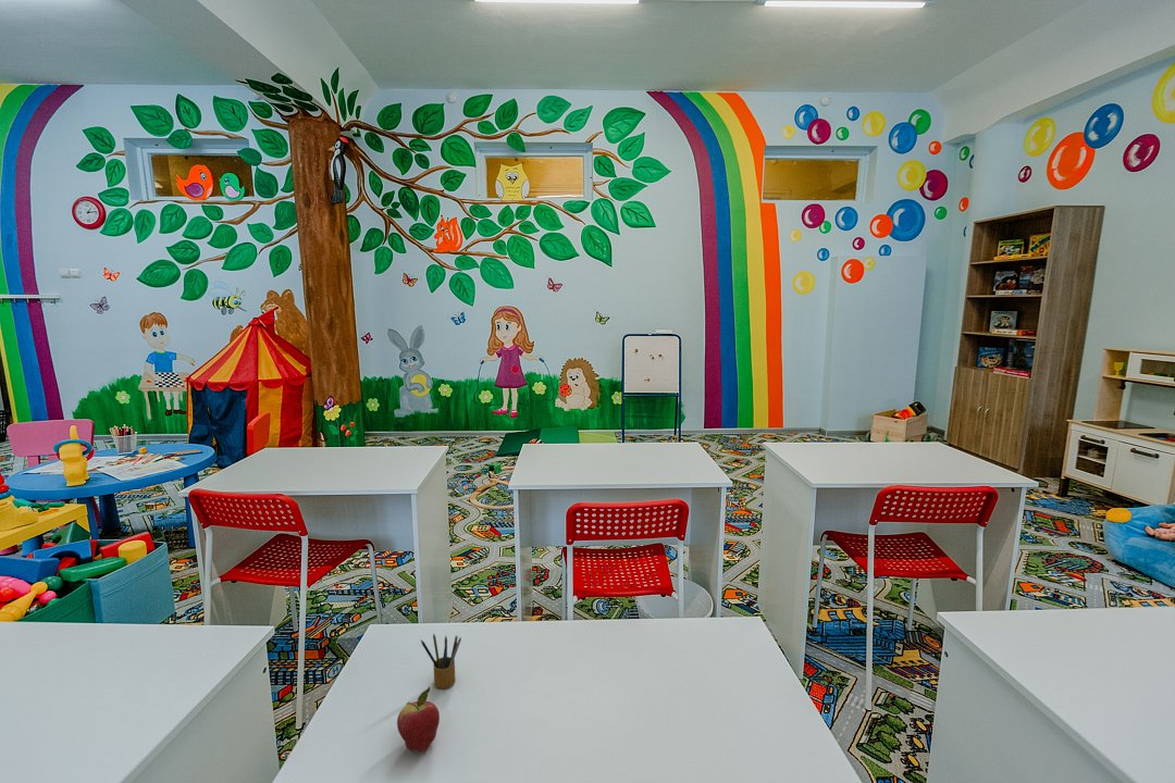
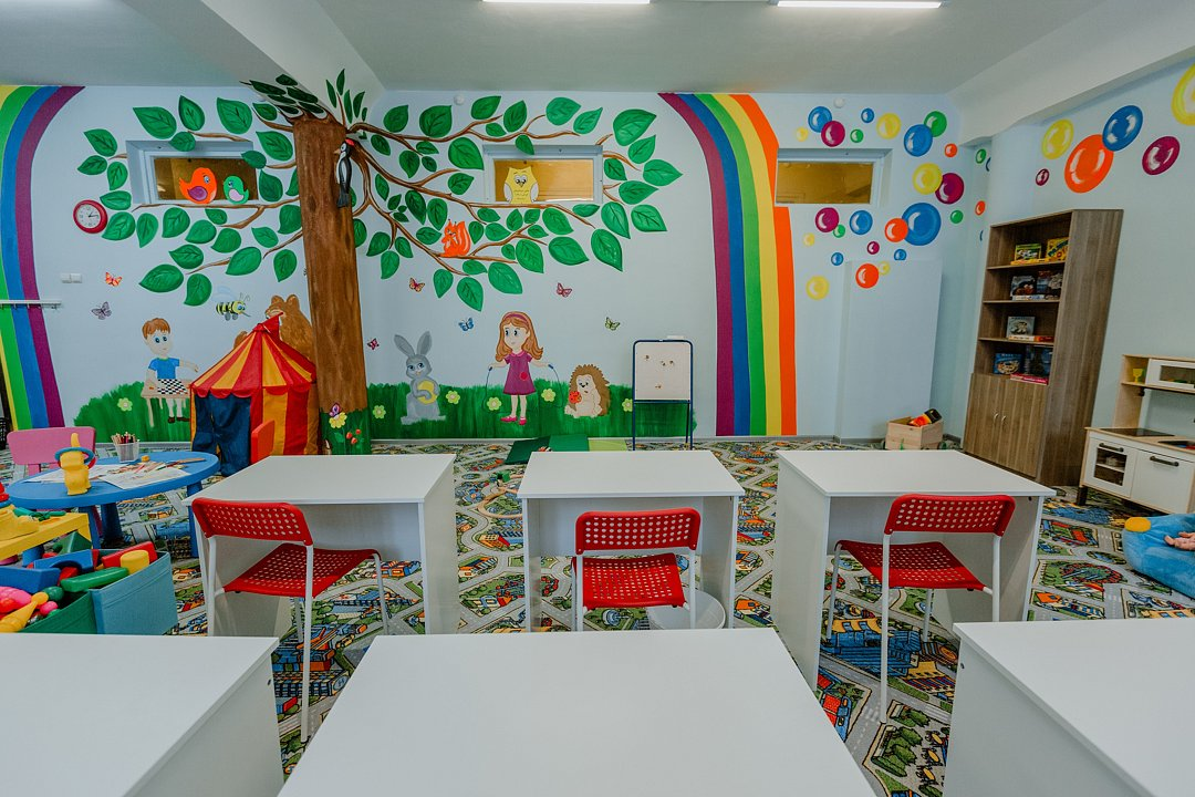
- pencil box [420,633,462,689]
- fruit [396,686,441,754]
